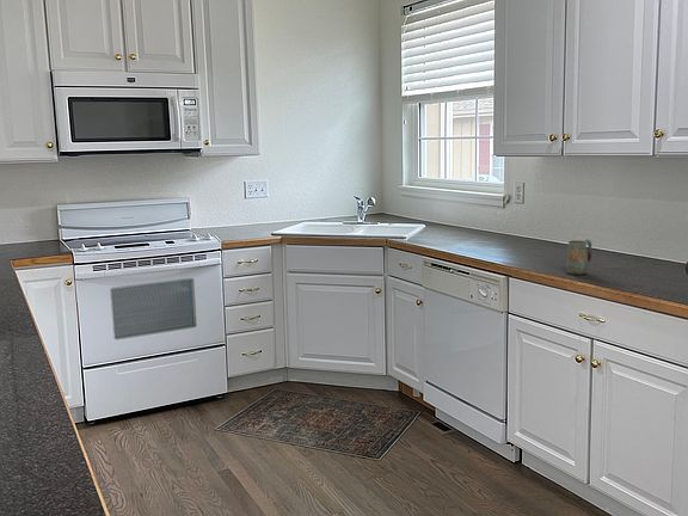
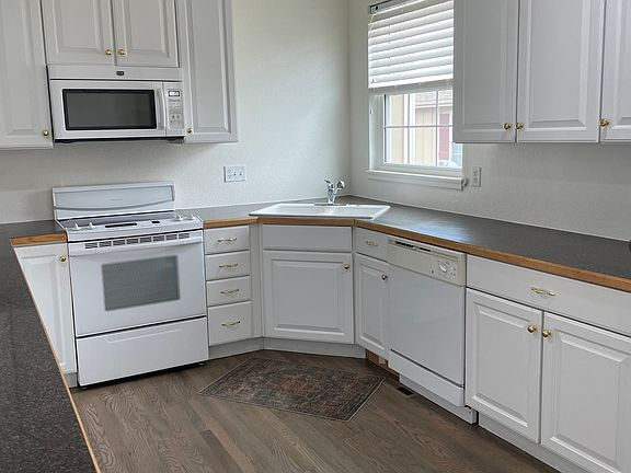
- mug [565,239,592,276]
